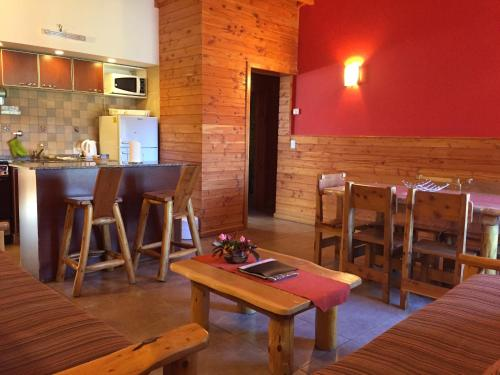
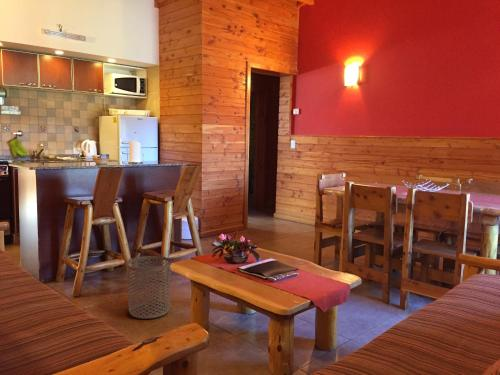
+ waste bin [125,255,172,320]
